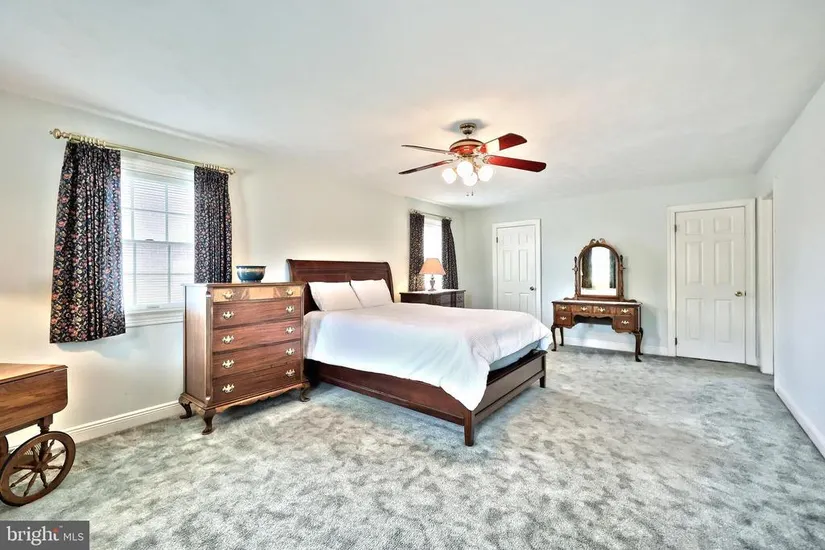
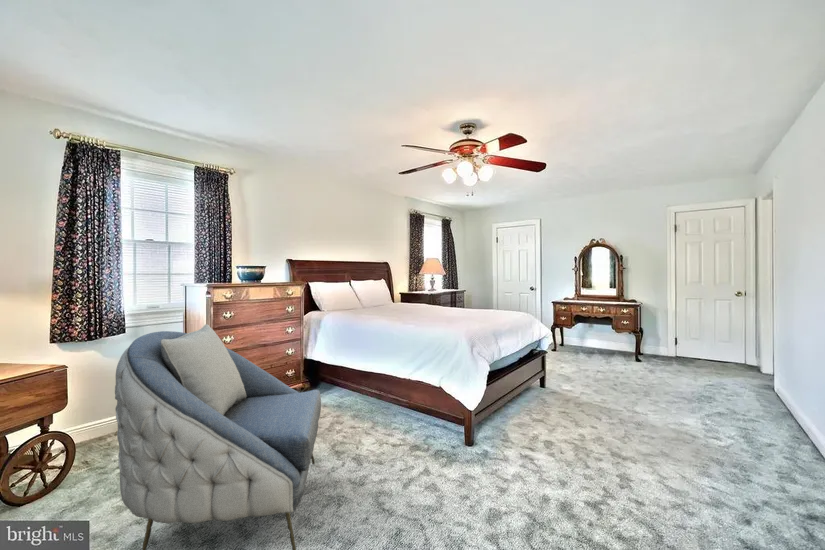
+ armchair [114,323,322,550]
